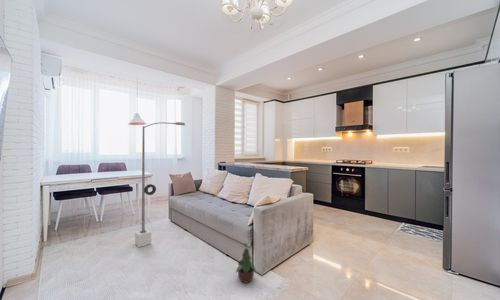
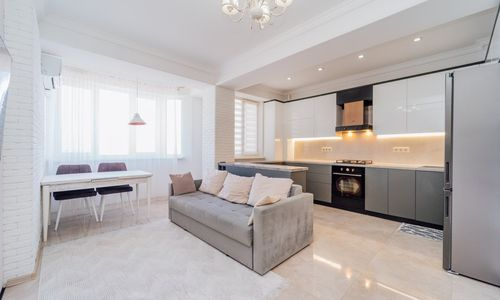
- street lamp [134,121,186,248]
- potted plant [235,242,257,284]
